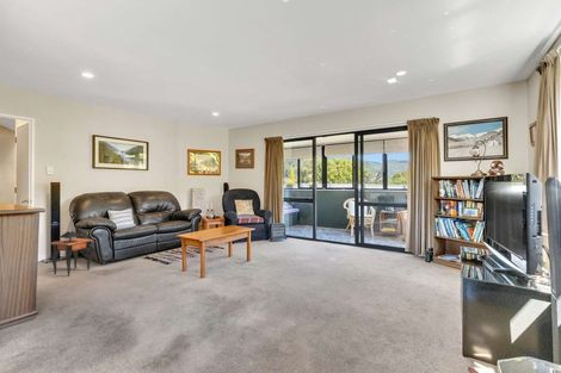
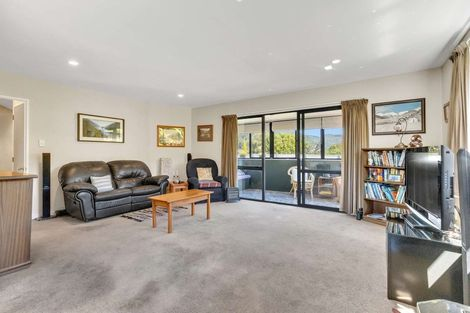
- side table [49,230,94,278]
